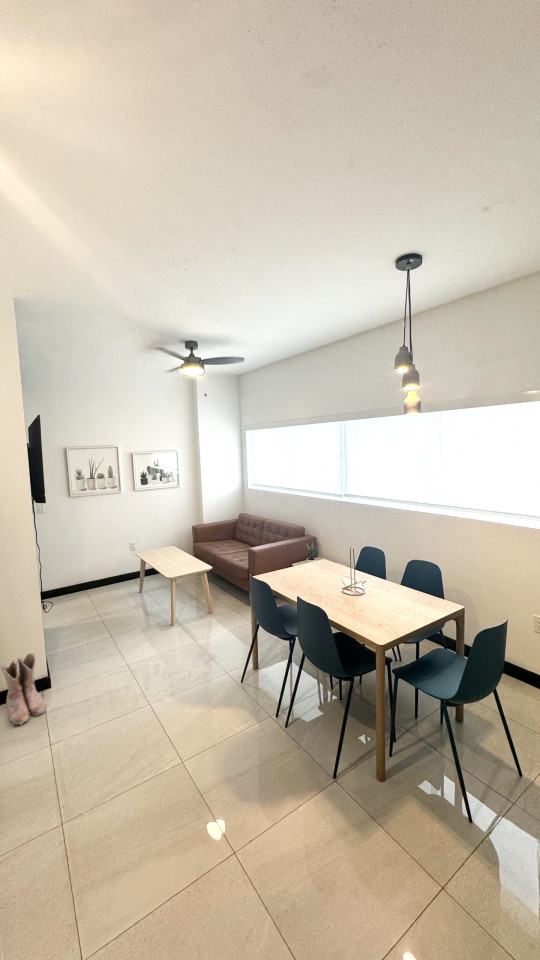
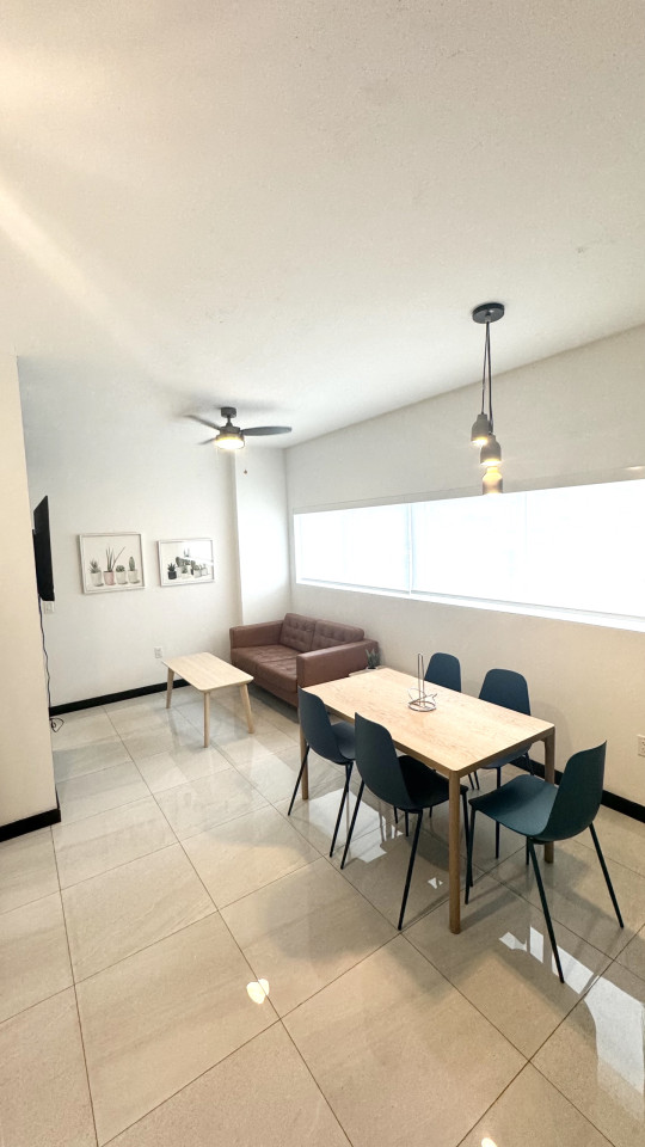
- boots [0,652,47,726]
